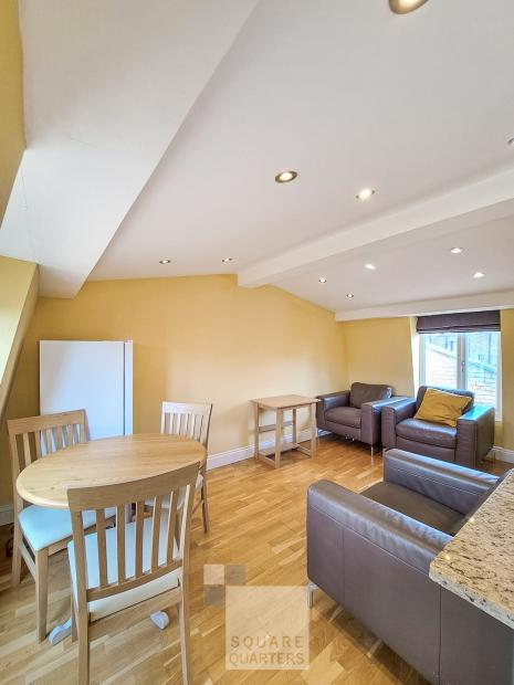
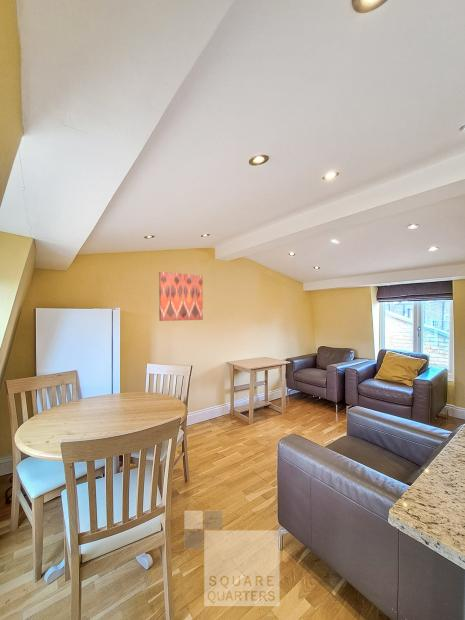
+ wall art [158,271,204,322]
